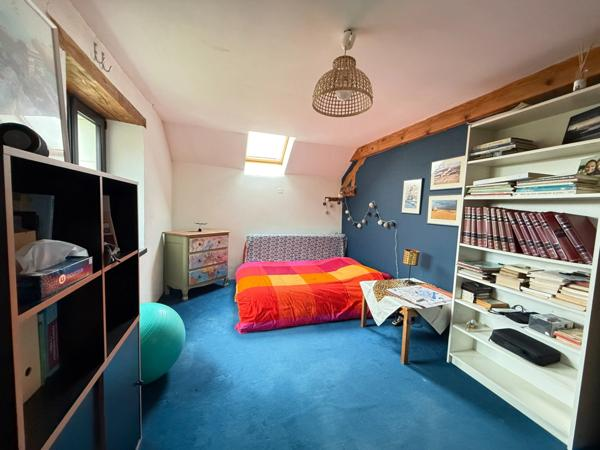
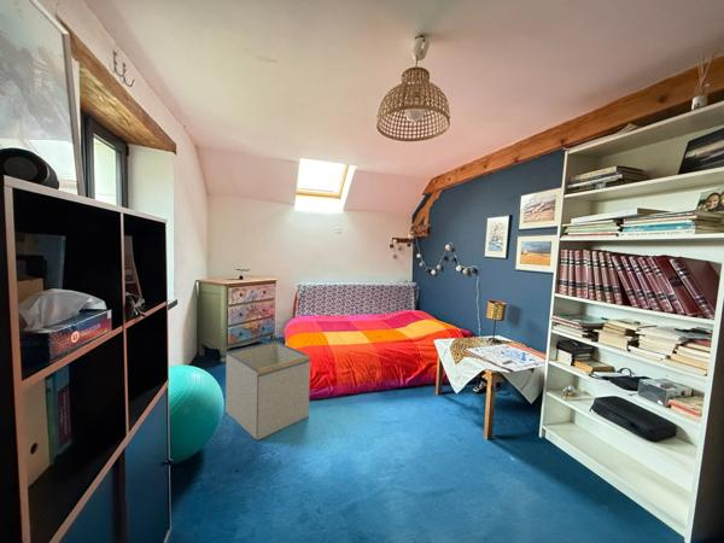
+ storage bin [224,340,311,442]
